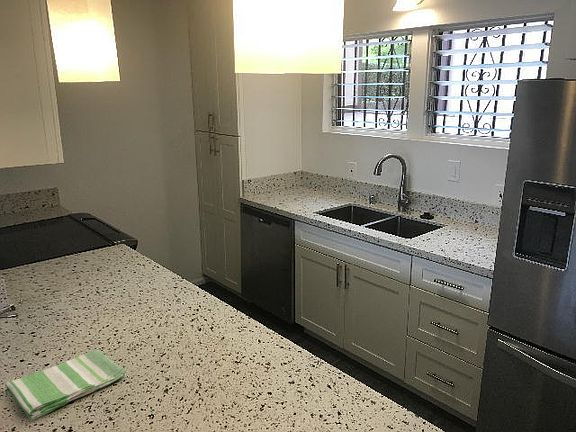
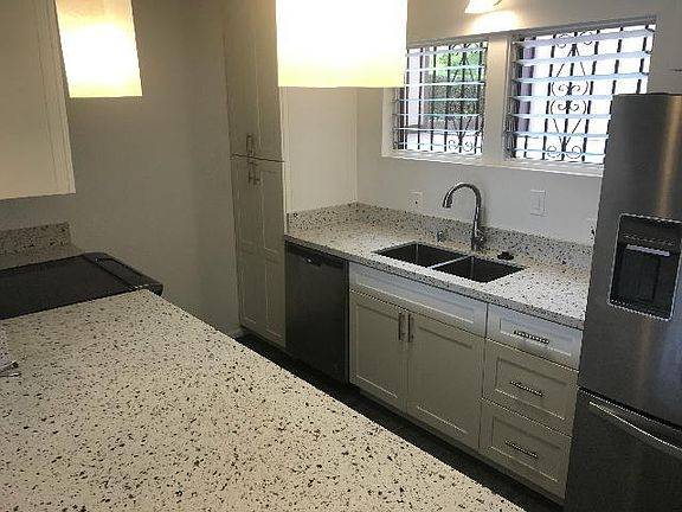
- dish towel [4,348,127,421]
